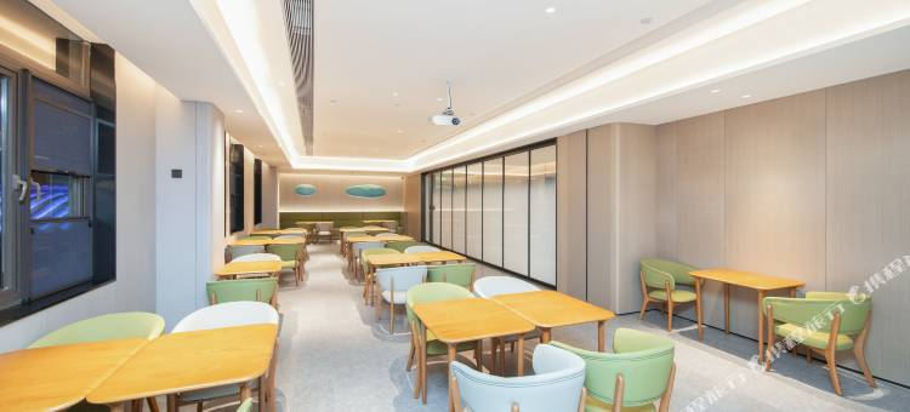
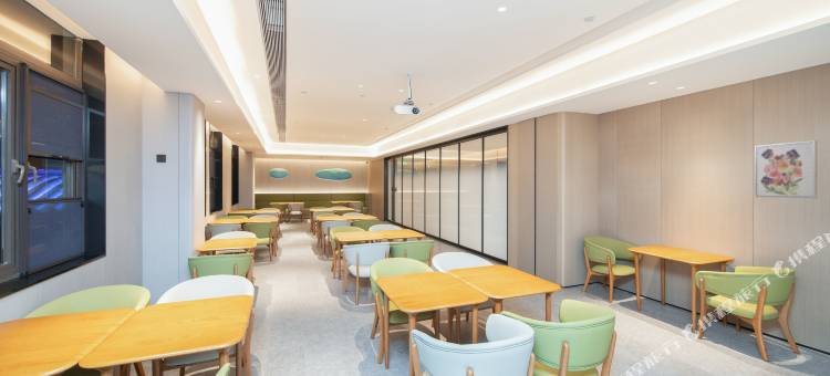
+ wall art [754,139,818,199]
